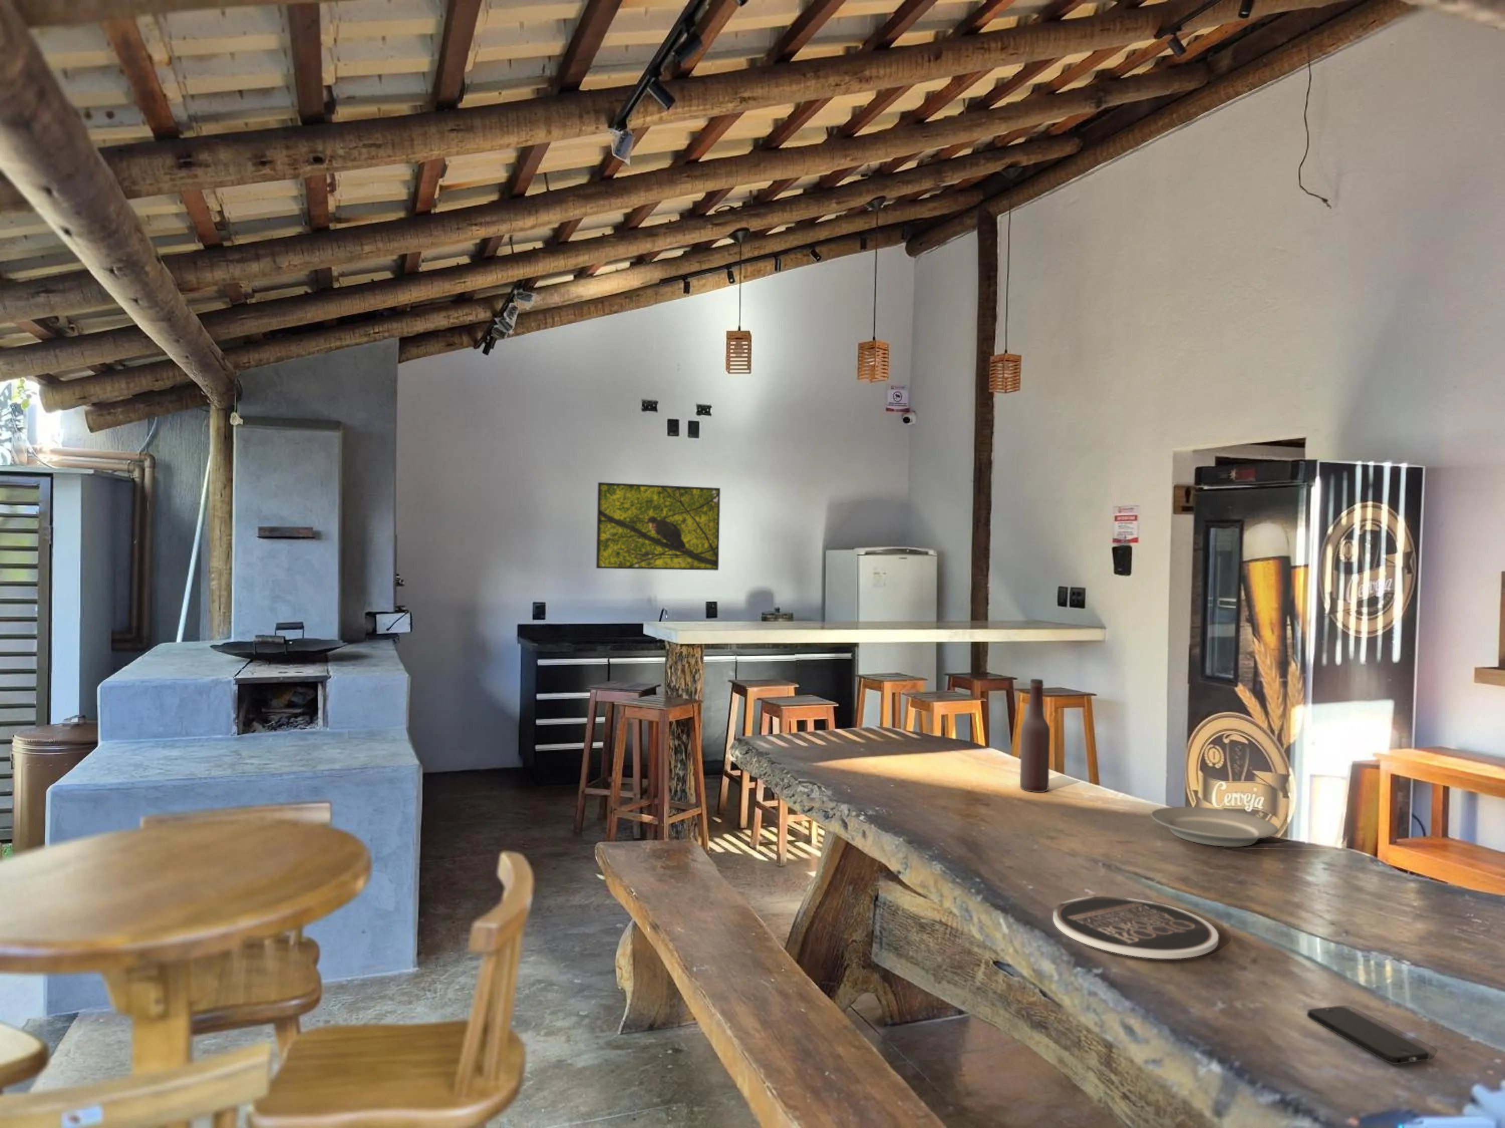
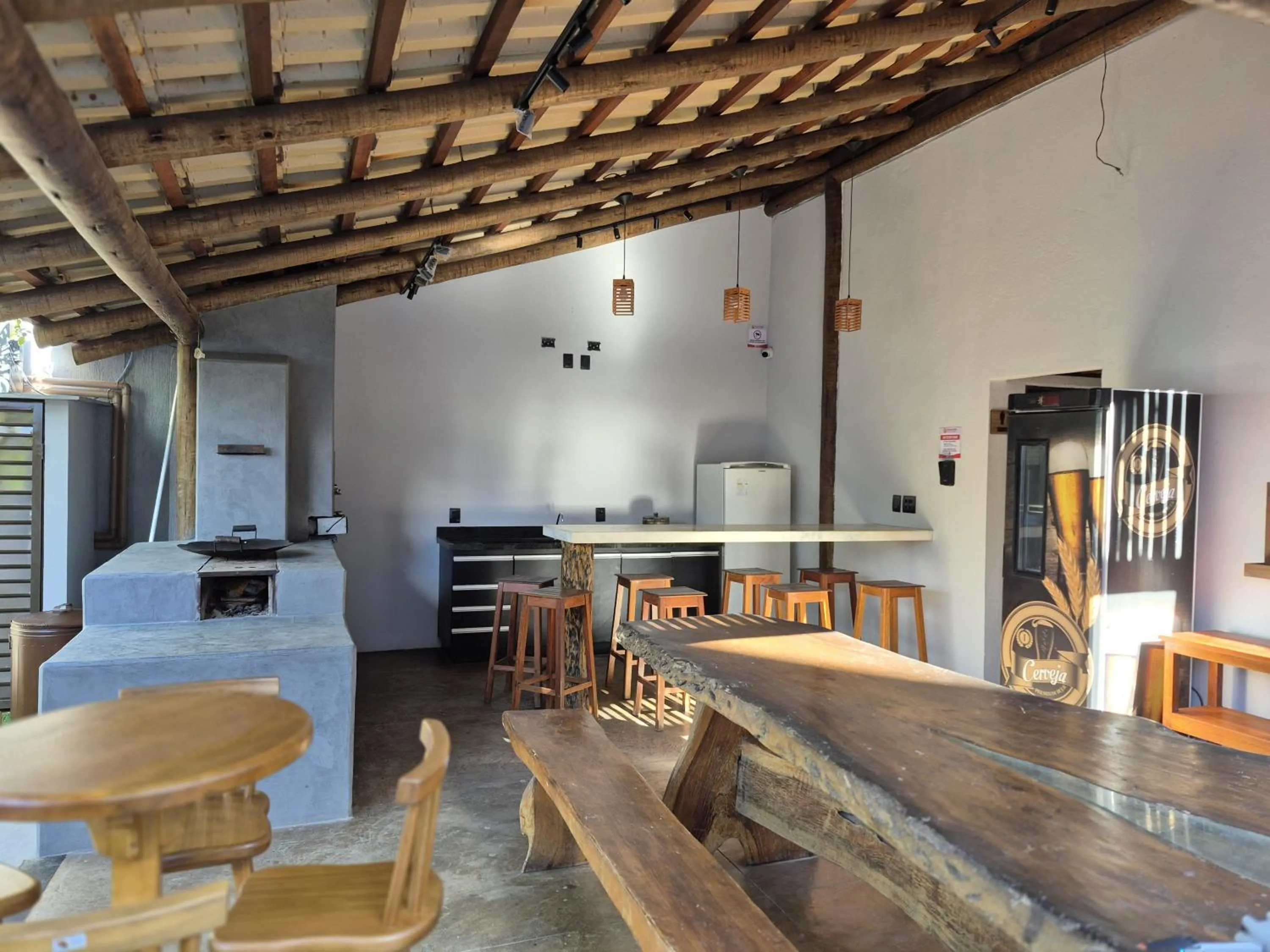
- plate [1052,896,1219,959]
- plate [1151,806,1280,847]
- beer bottle [1019,678,1050,793]
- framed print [595,482,721,571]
- smartphone [1306,1006,1430,1065]
